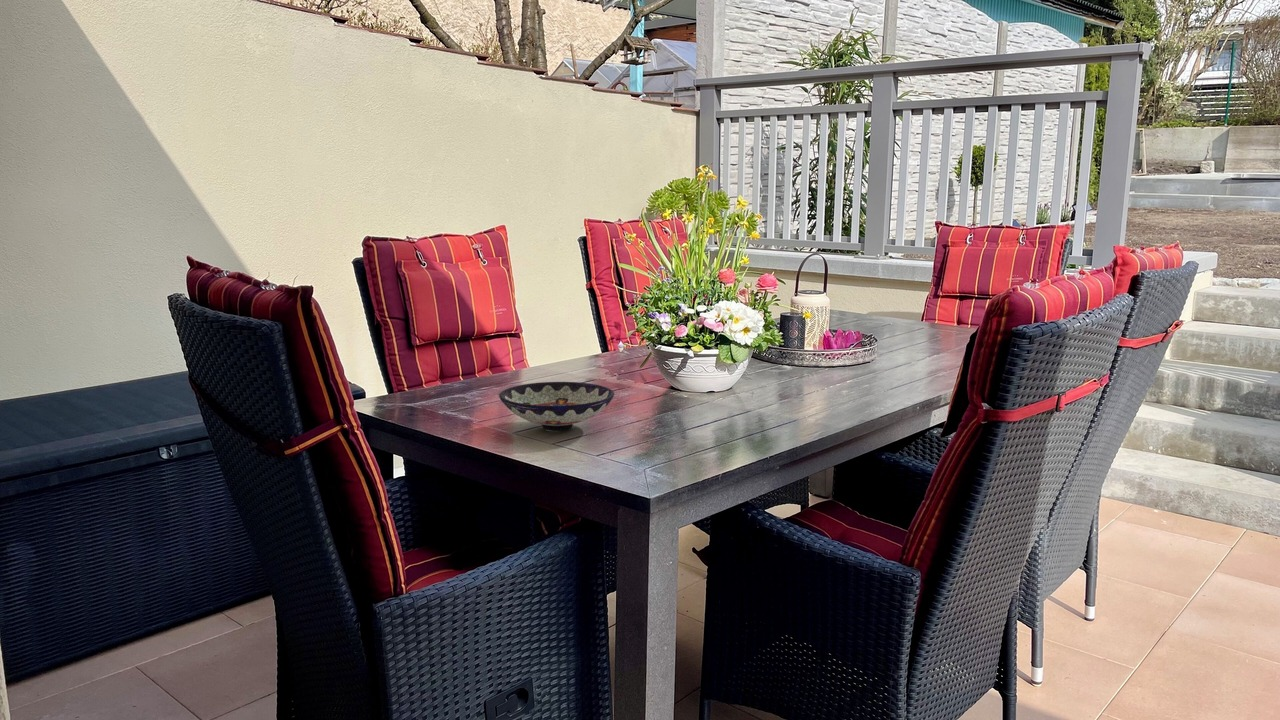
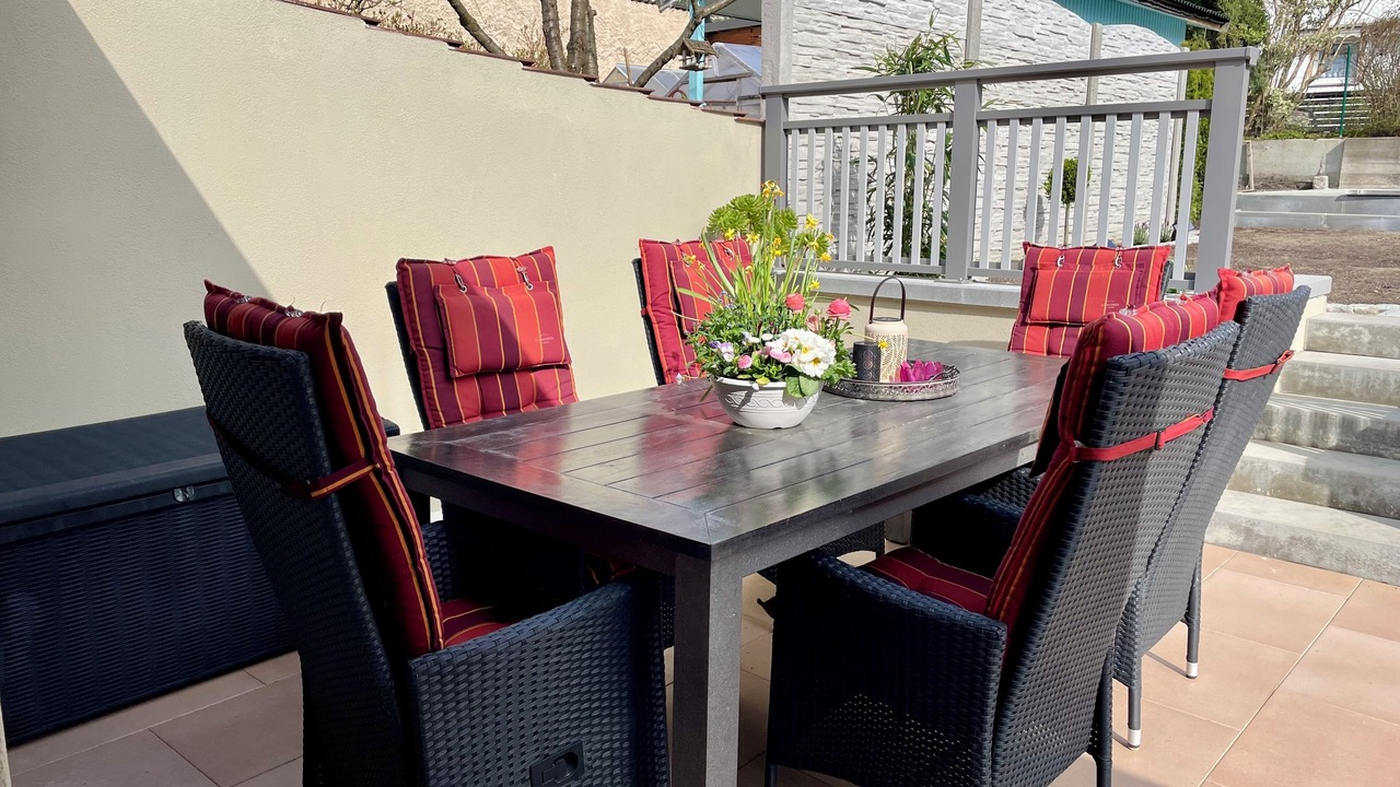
- bowl [498,381,615,432]
